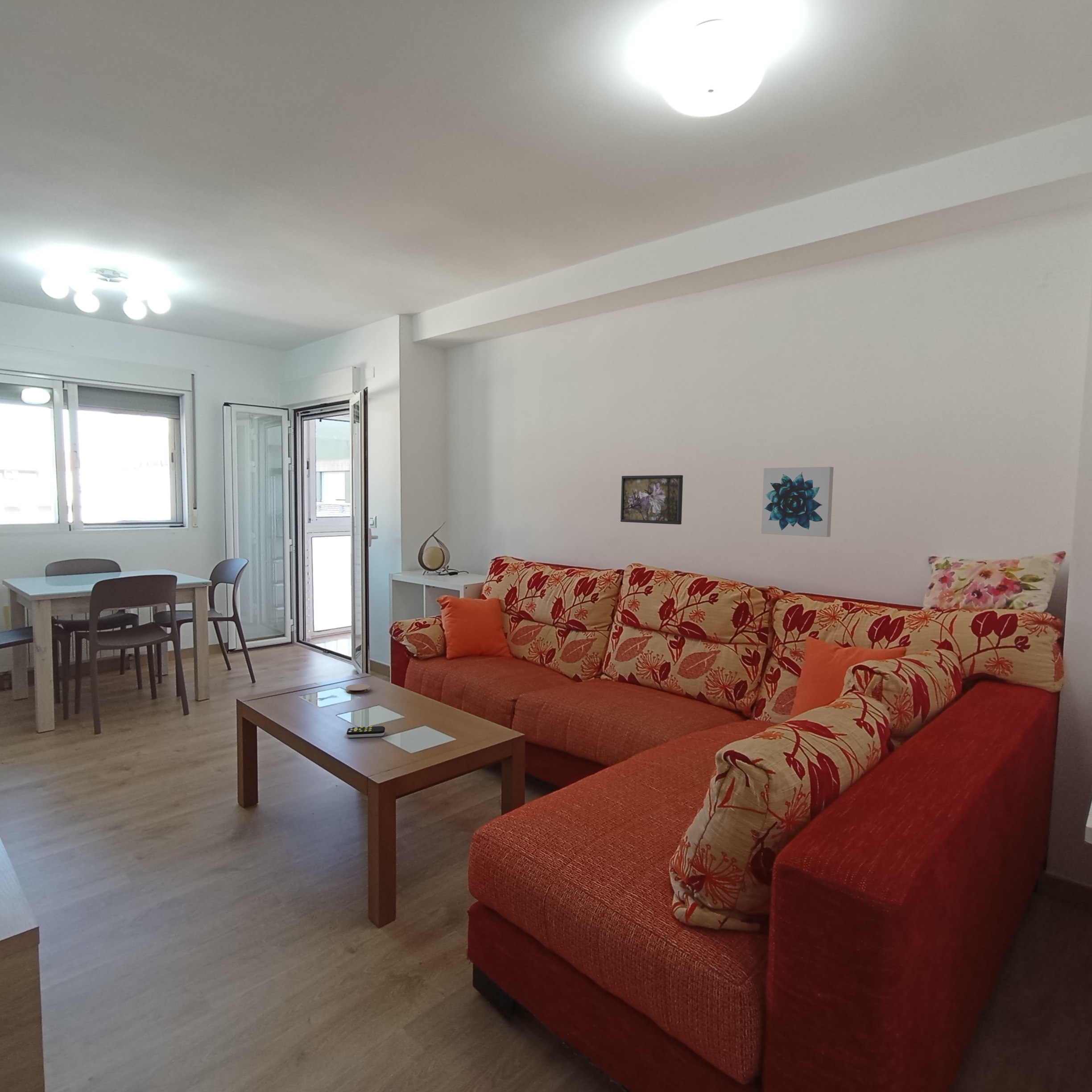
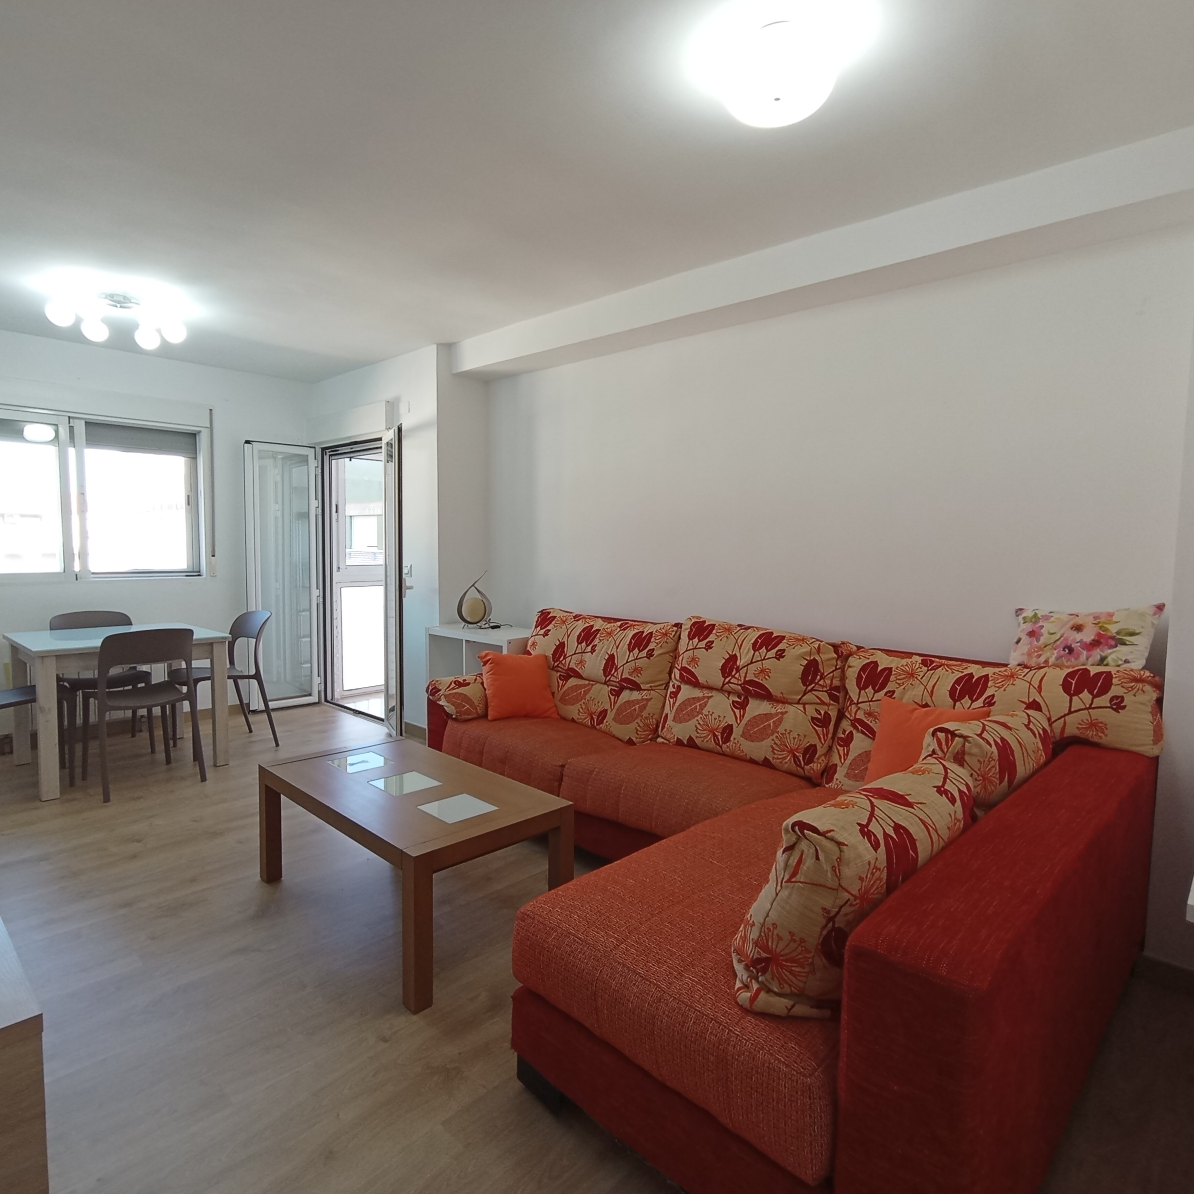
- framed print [620,475,683,525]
- wall art [761,466,834,538]
- remote control [346,726,385,738]
- coaster [345,683,370,694]
